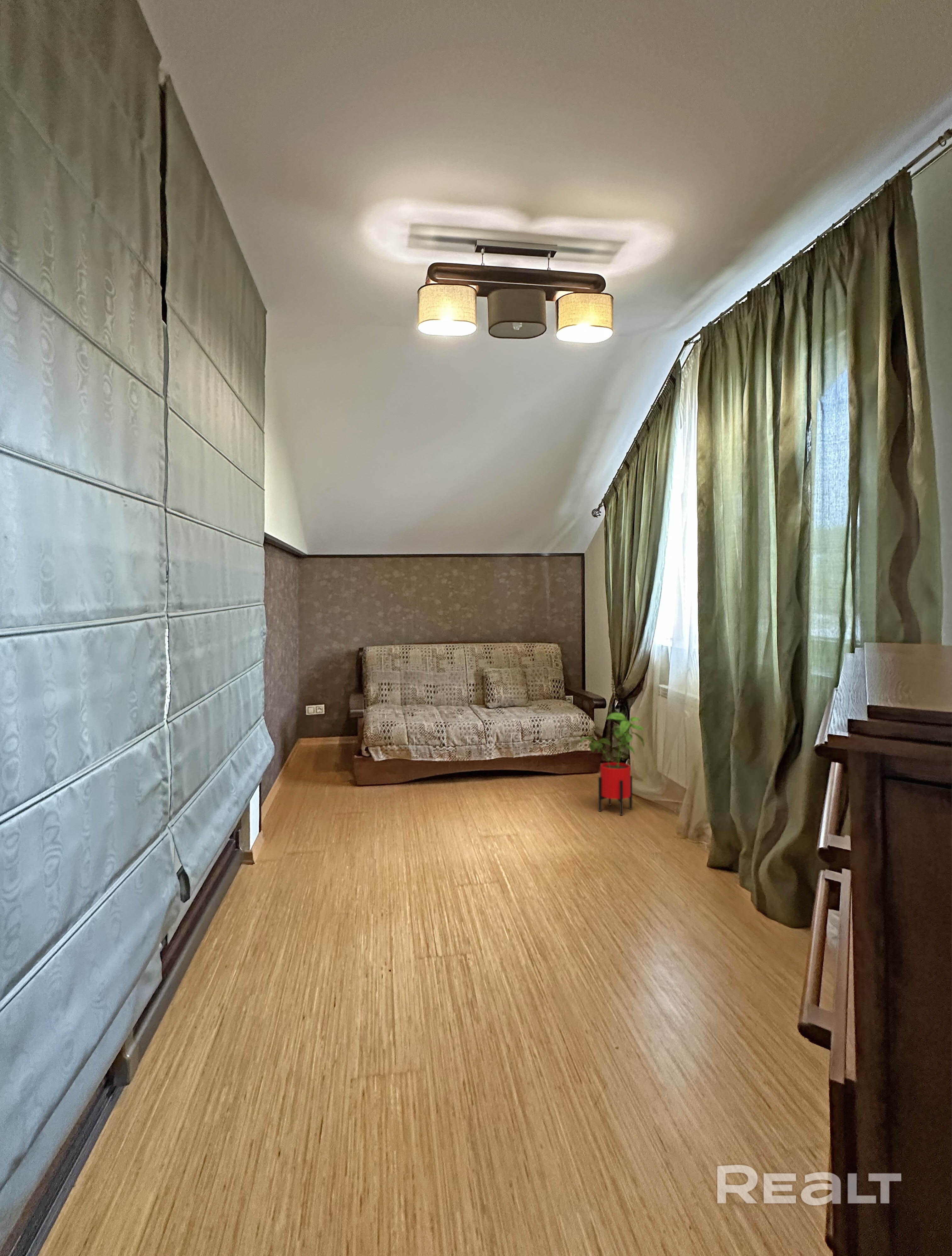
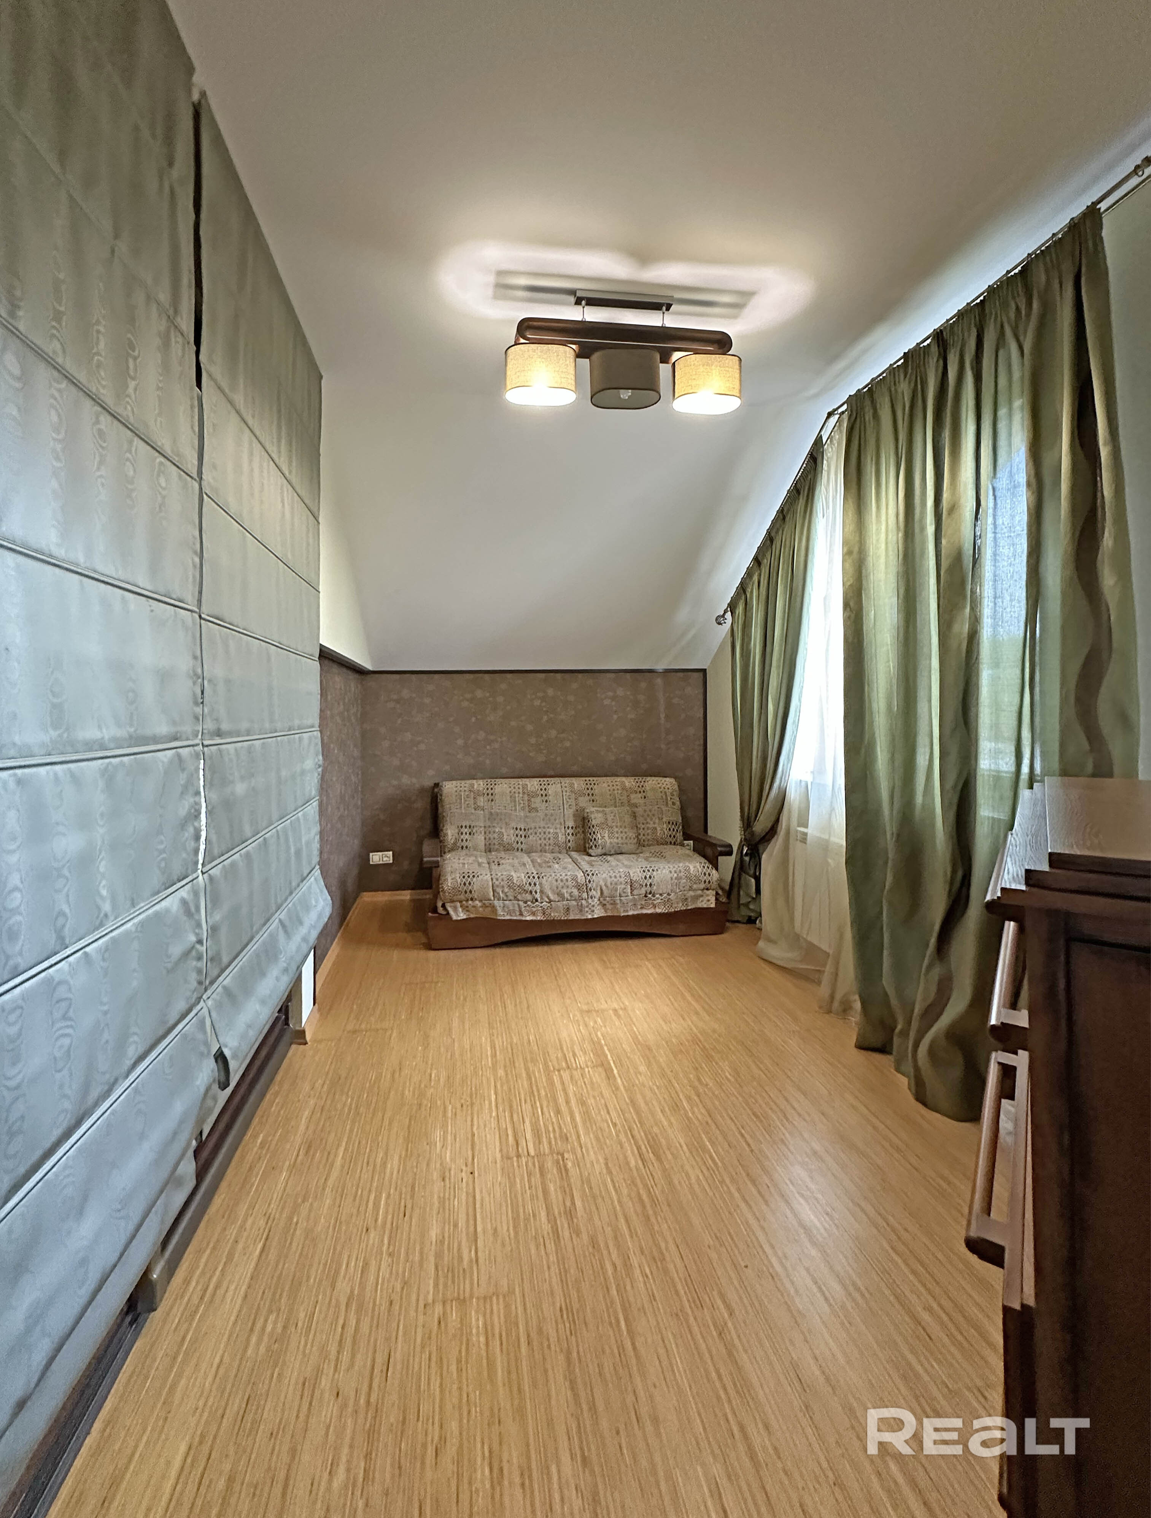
- house plant [580,712,645,816]
